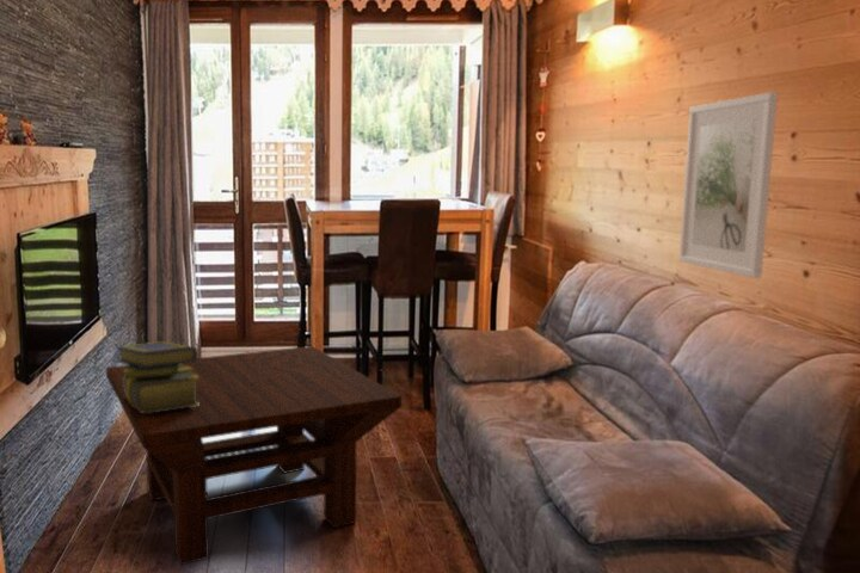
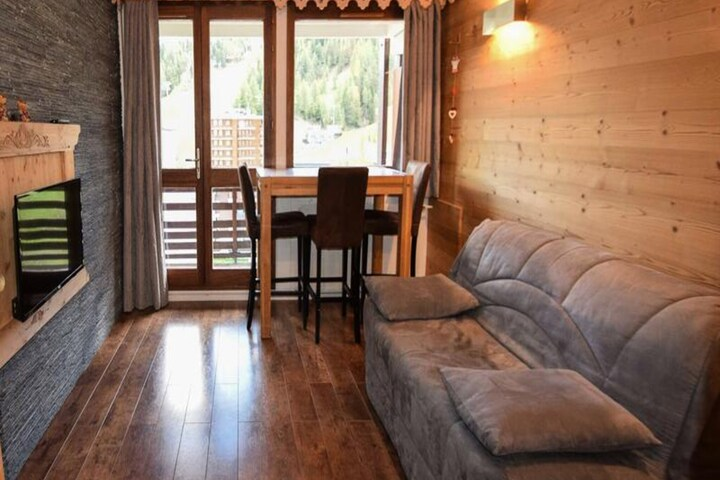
- coffee table [105,345,403,566]
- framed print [678,91,779,279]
- stack of books [116,340,199,413]
